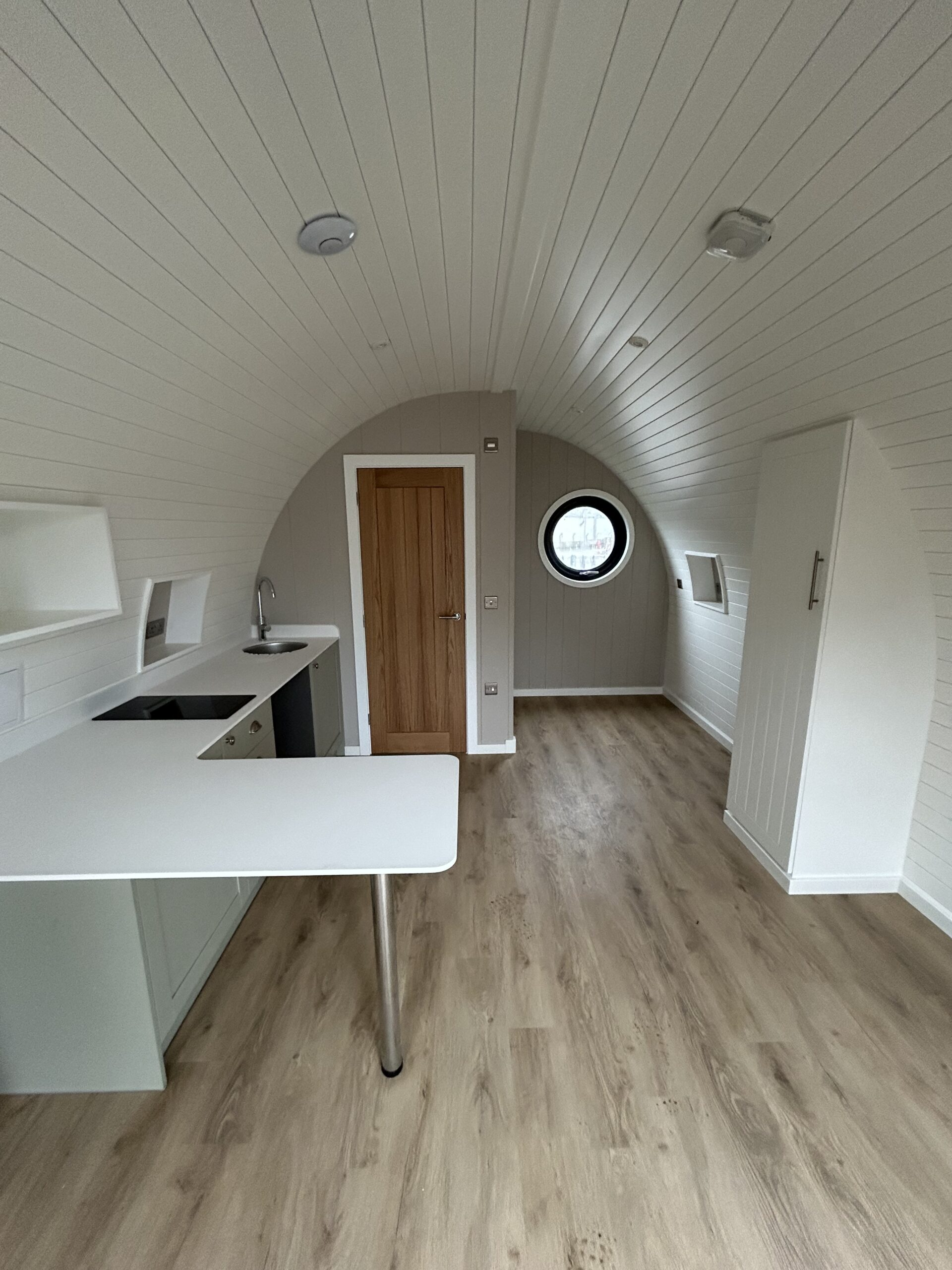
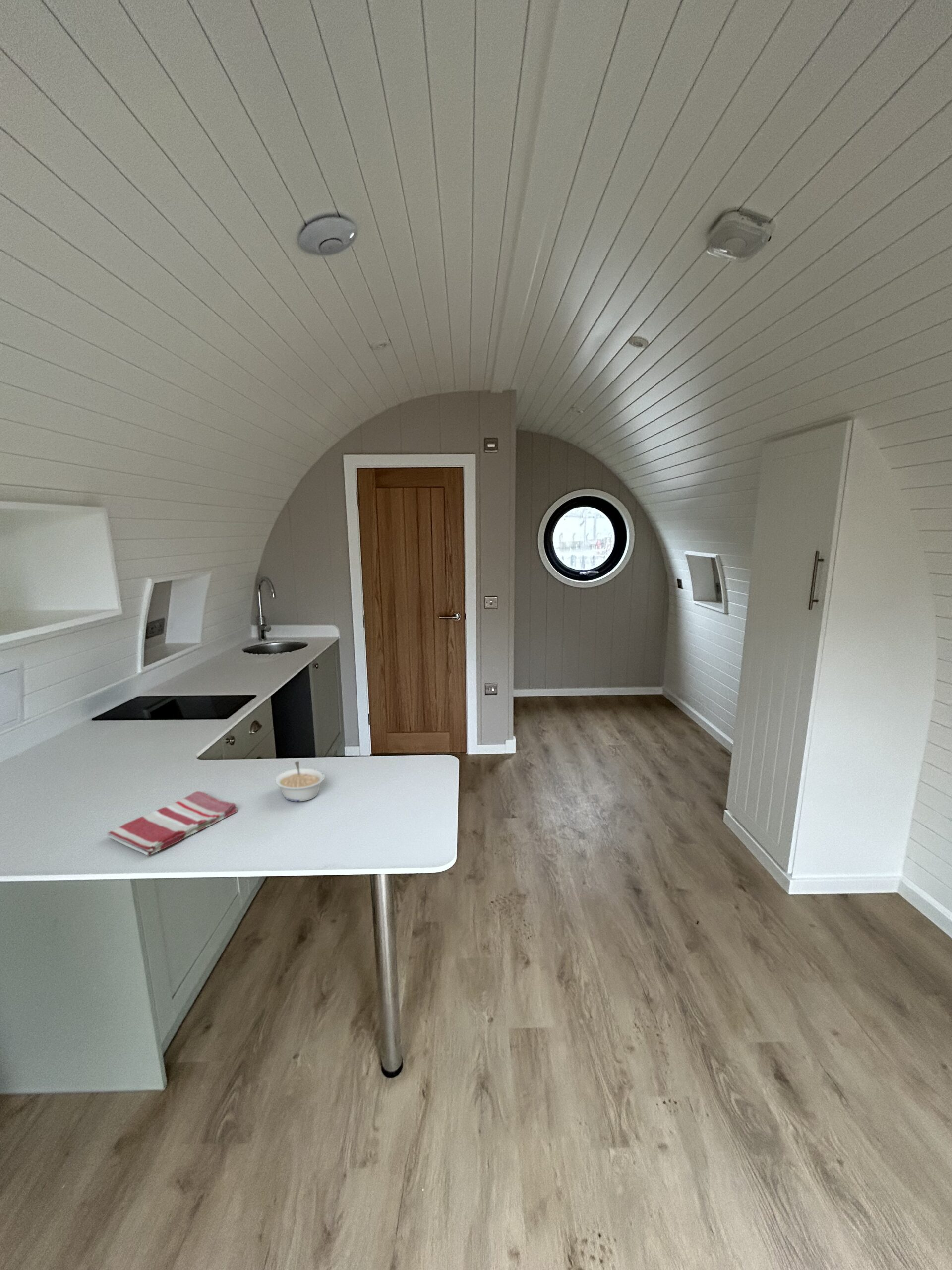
+ dish towel [106,791,238,856]
+ legume [275,761,325,802]
